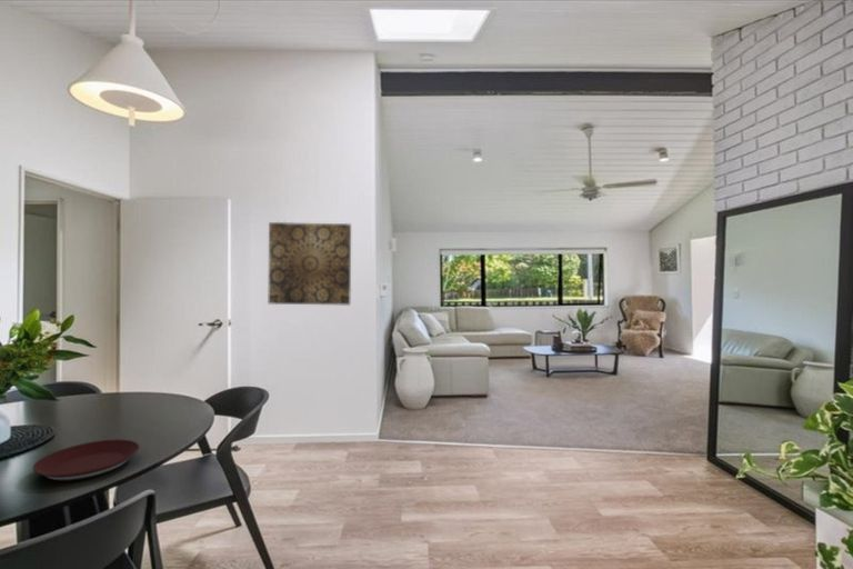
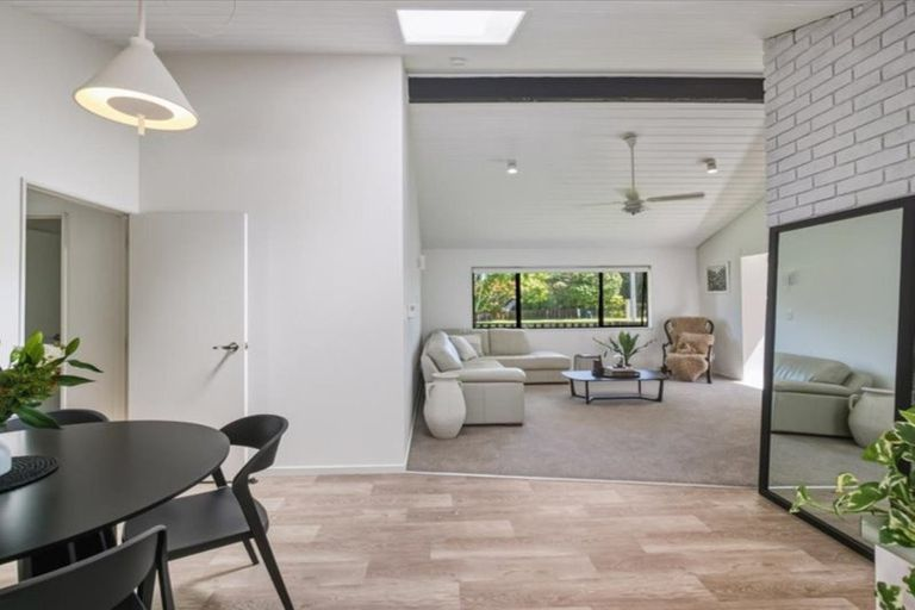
- wall art [267,221,352,306]
- plate [32,438,140,482]
